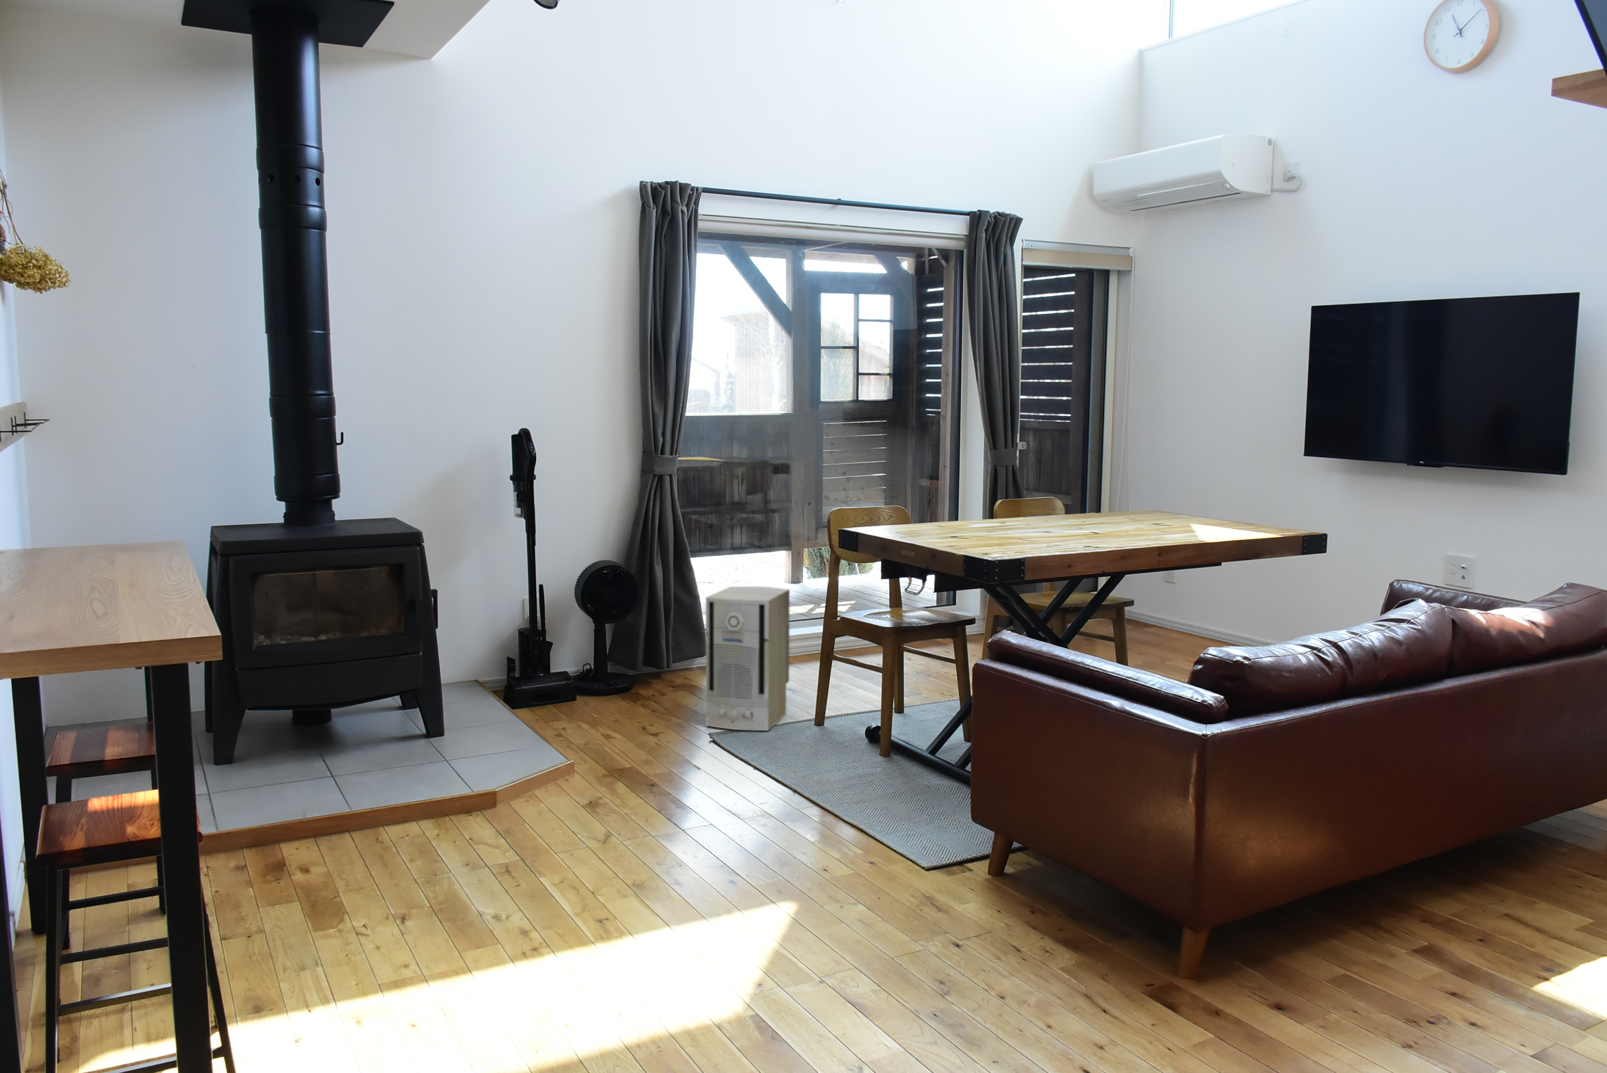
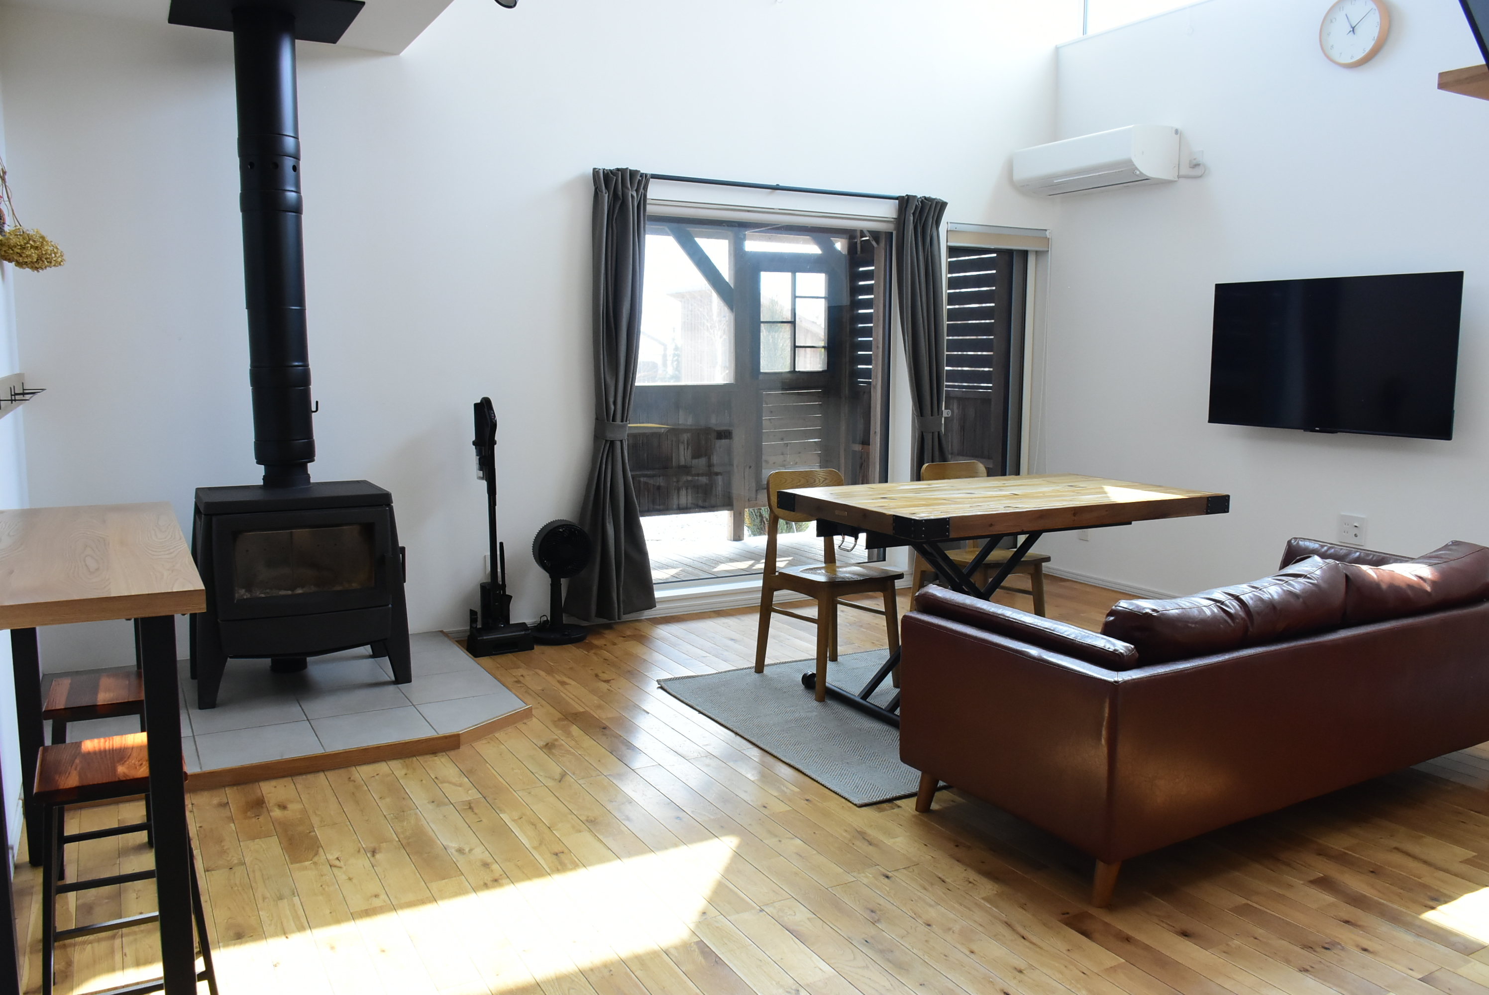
- air purifier [705,586,790,732]
